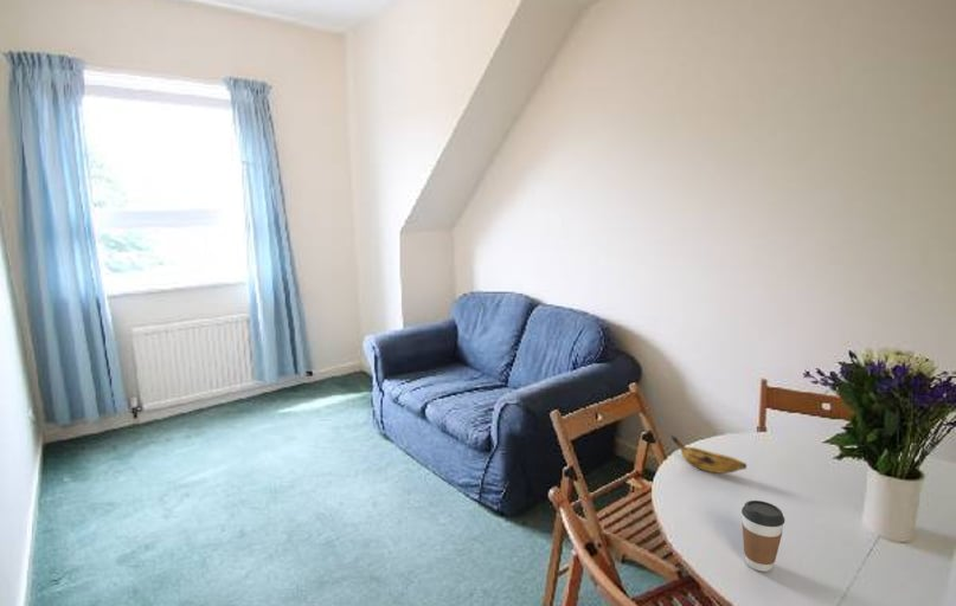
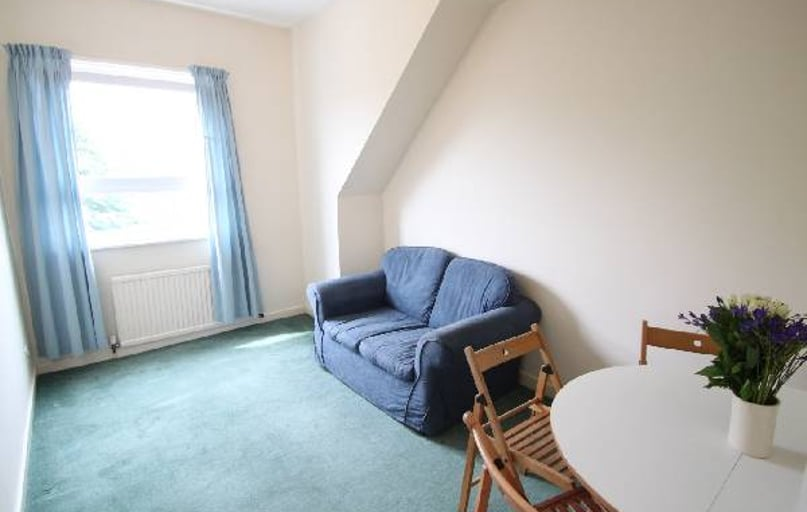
- coffee cup [740,499,785,573]
- banana [669,433,748,475]
